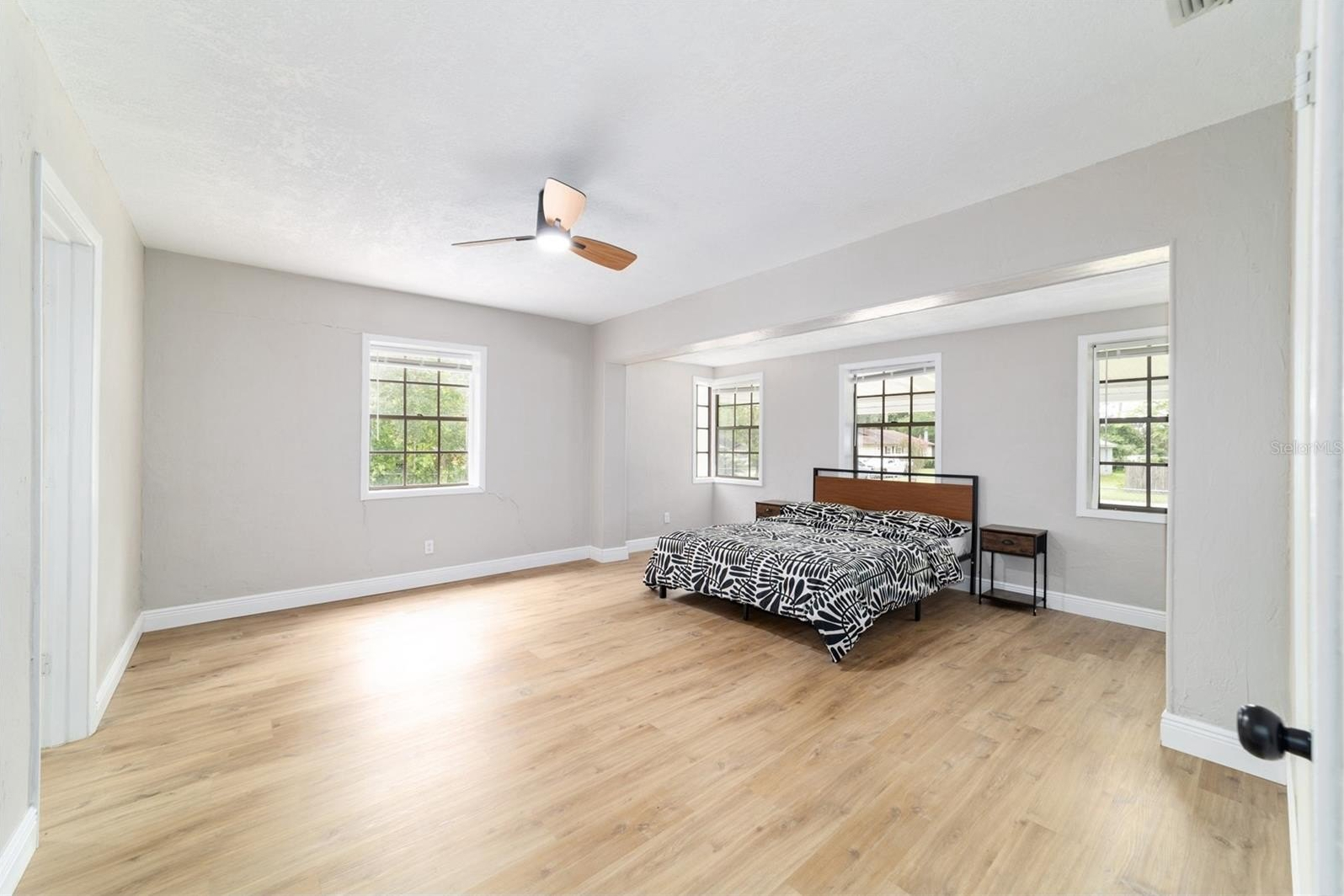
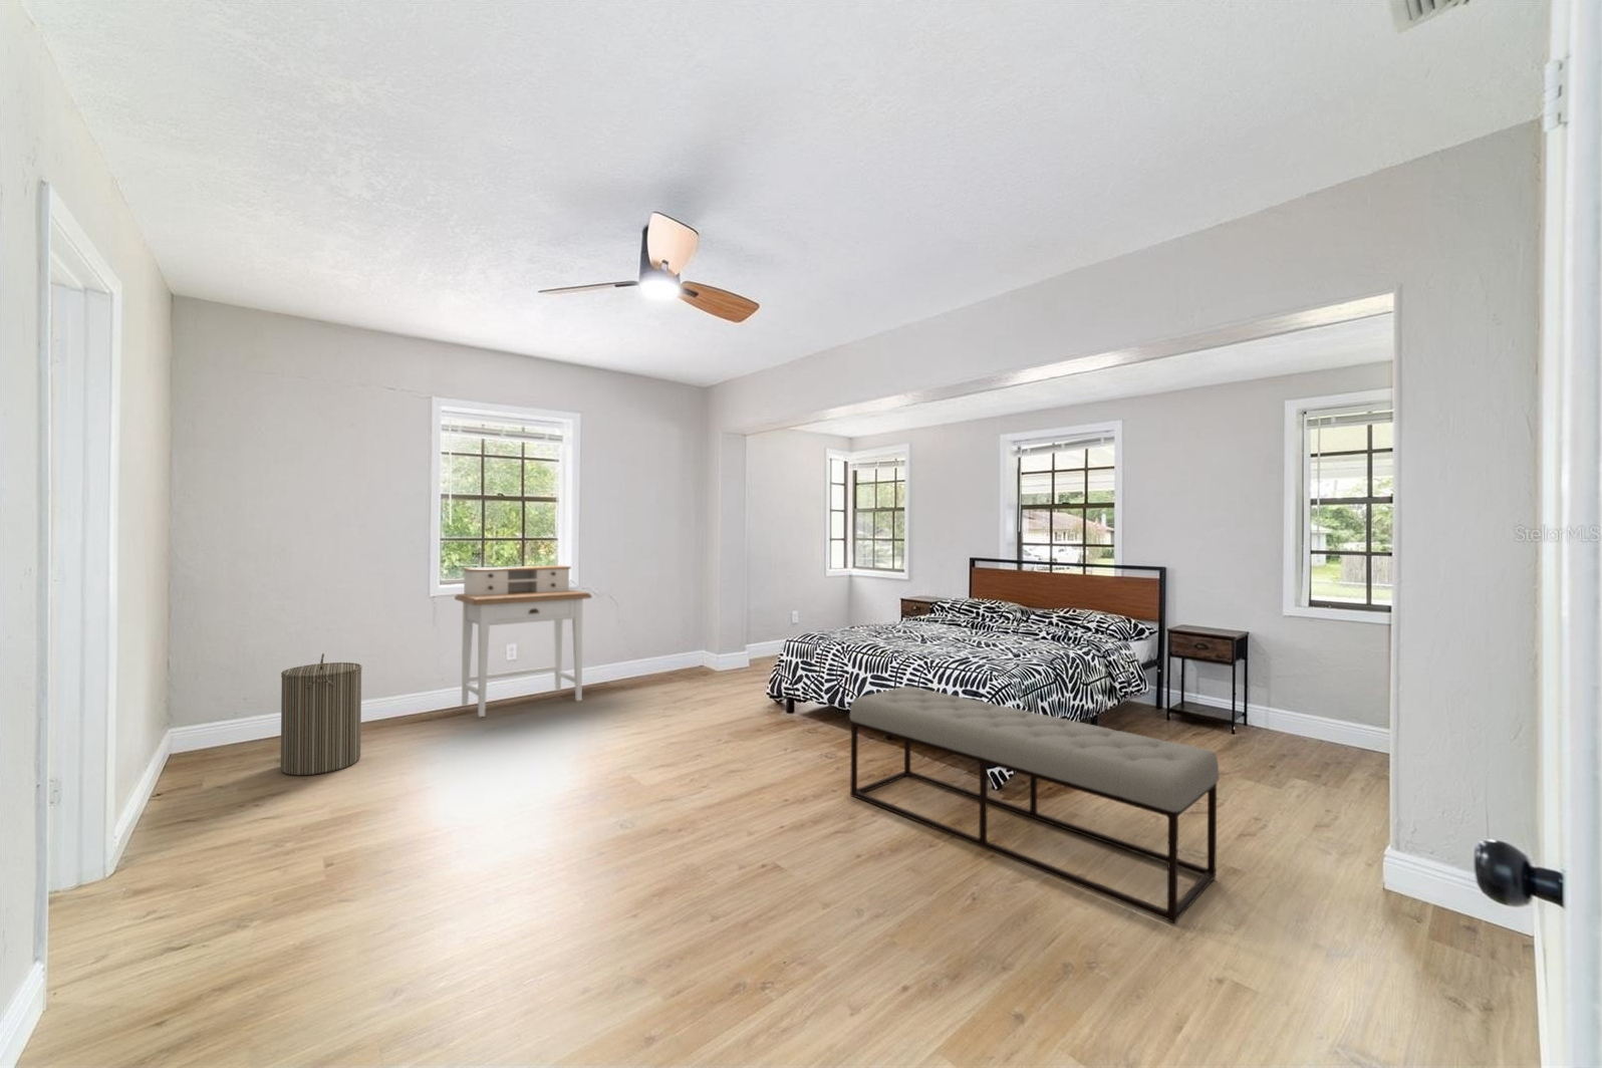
+ desk [454,564,594,718]
+ bench [849,684,1221,925]
+ laundry hamper [280,652,364,776]
